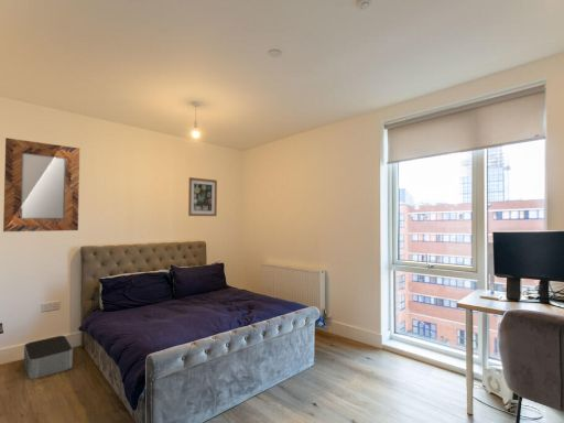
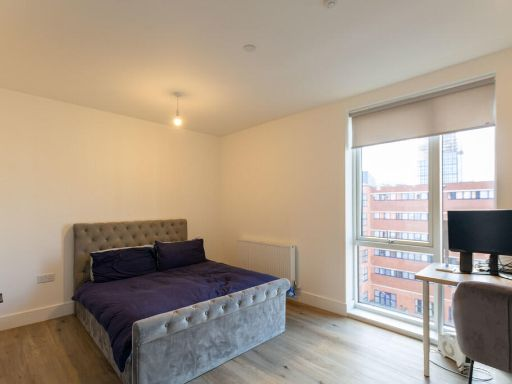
- storage bin [23,335,74,380]
- home mirror [2,137,80,234]
- wall art [187,176,218,217]
